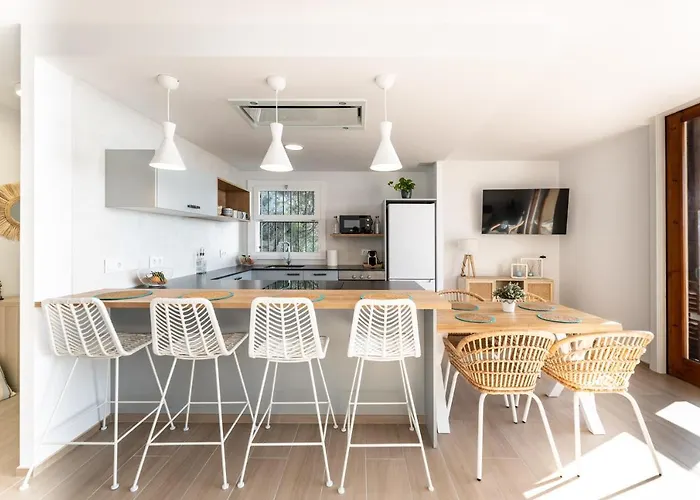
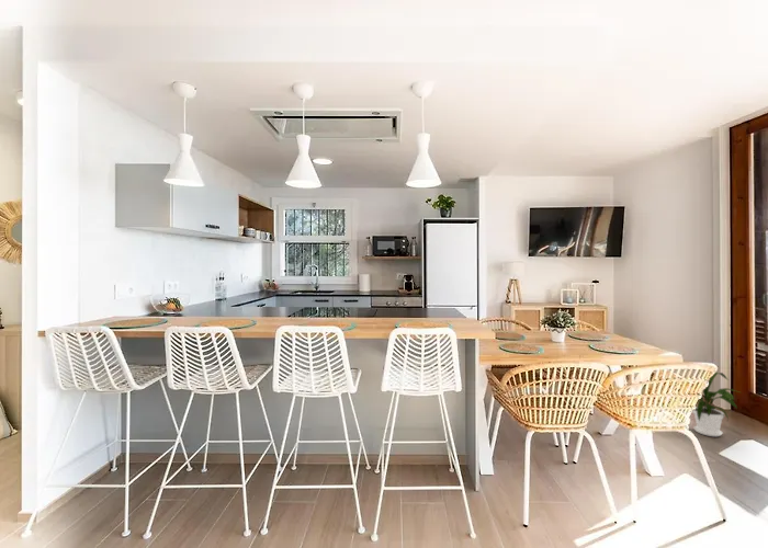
+ house plant [691,372,741,437]
